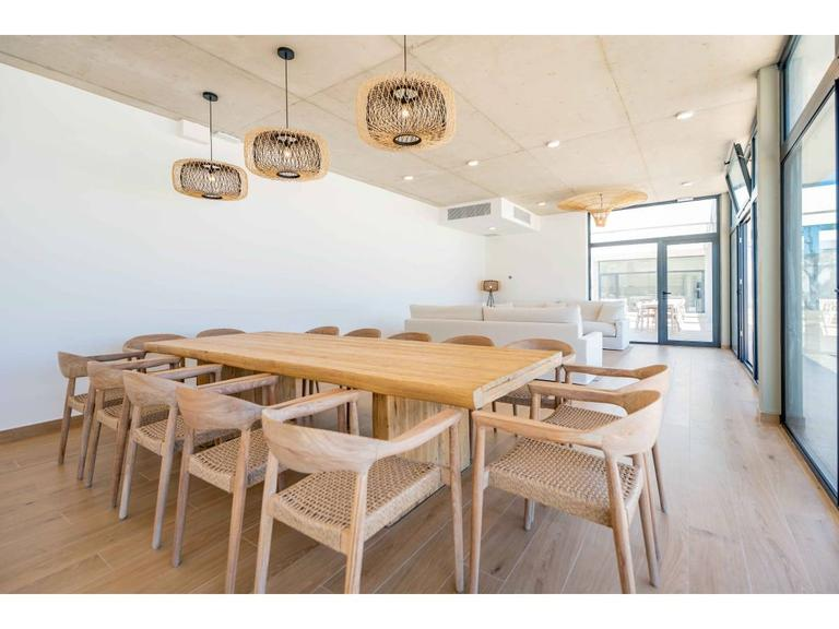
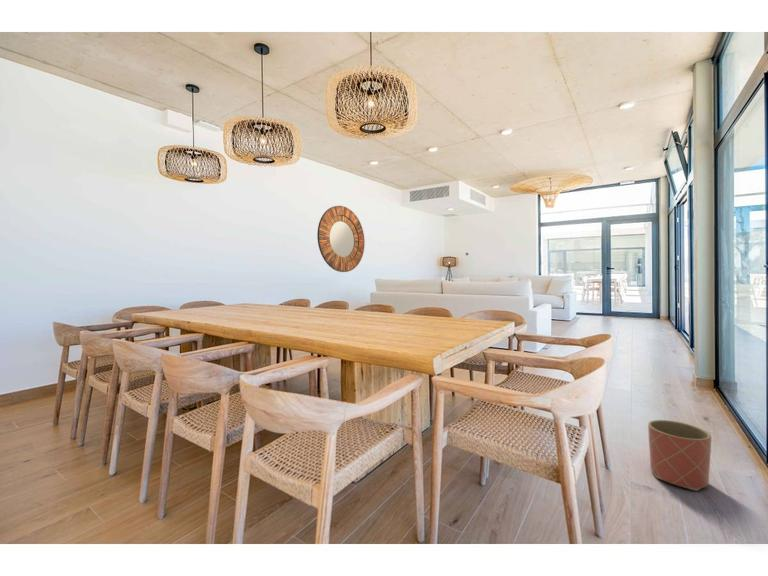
+ planter [647,419,712,492]
+ home mirror [316,205,366,273]
